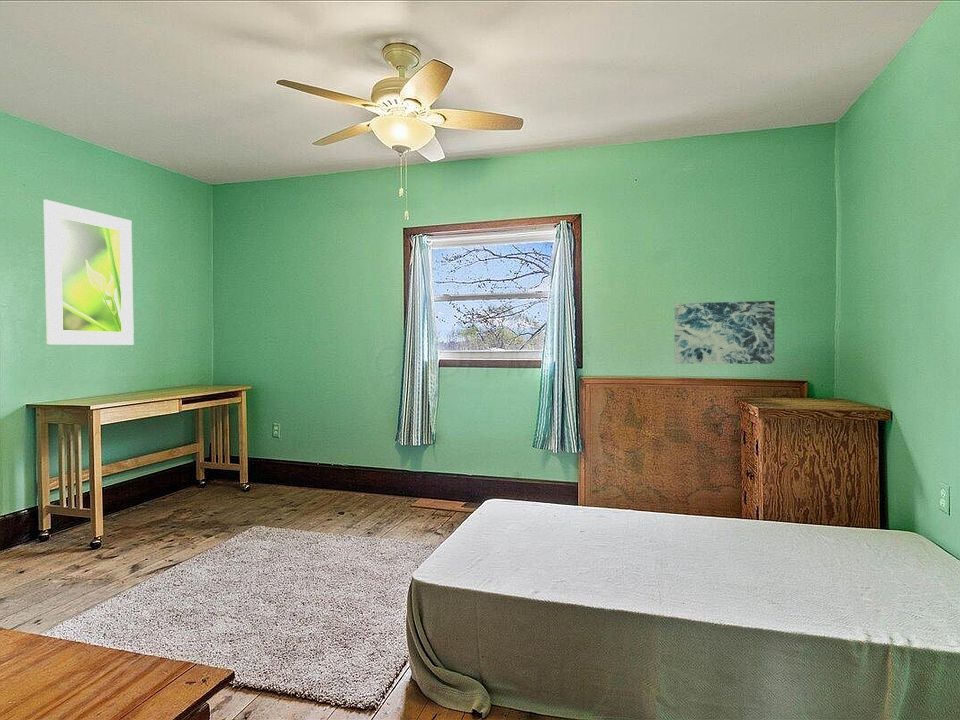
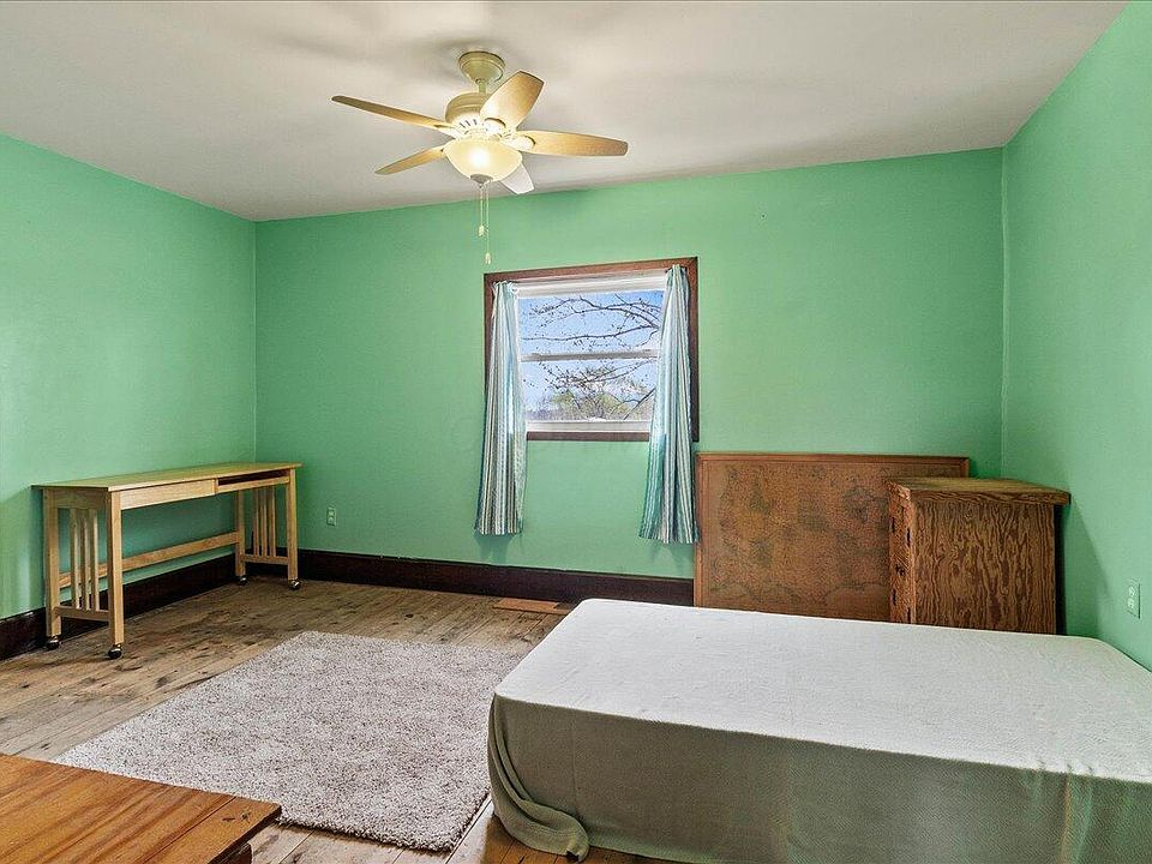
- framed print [43,199,135,346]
- wall art [673,300,776,365]
